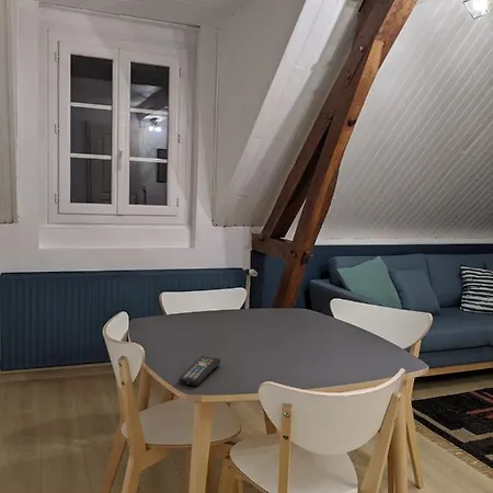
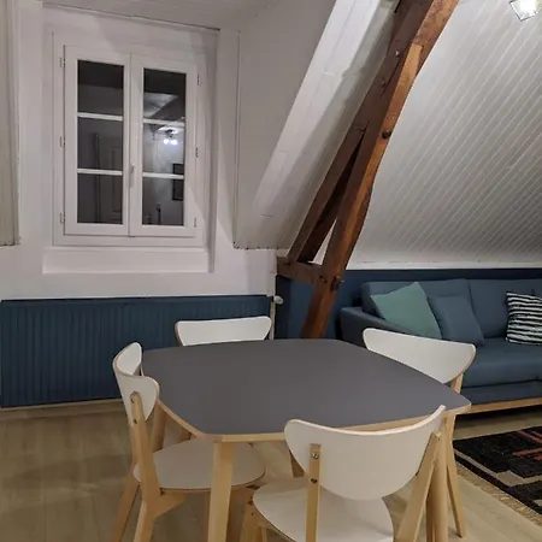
- remote control [177,355,221,387]
